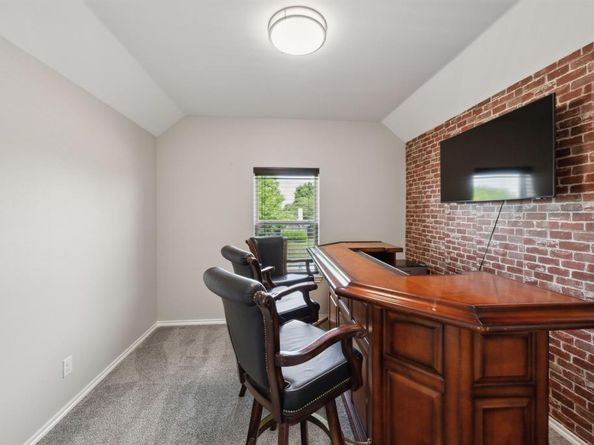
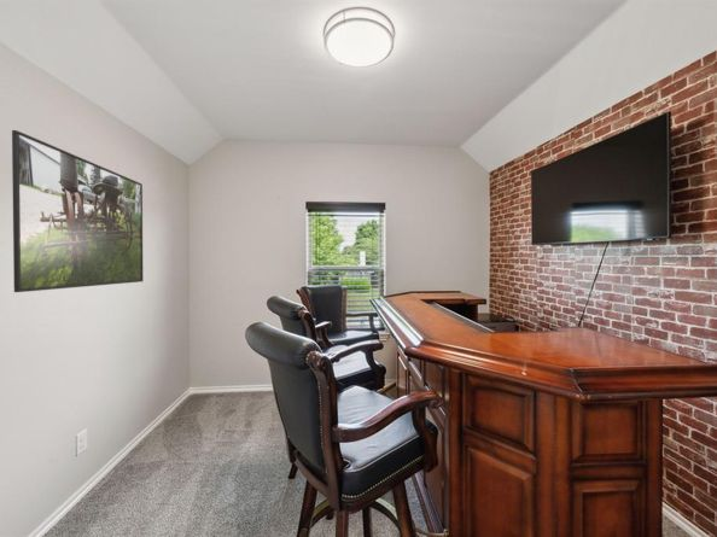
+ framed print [11,129,145,293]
